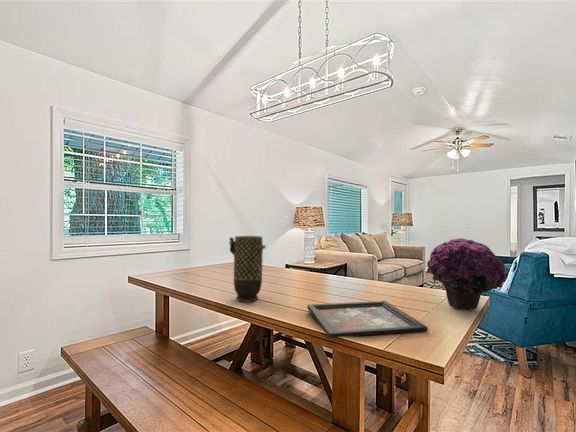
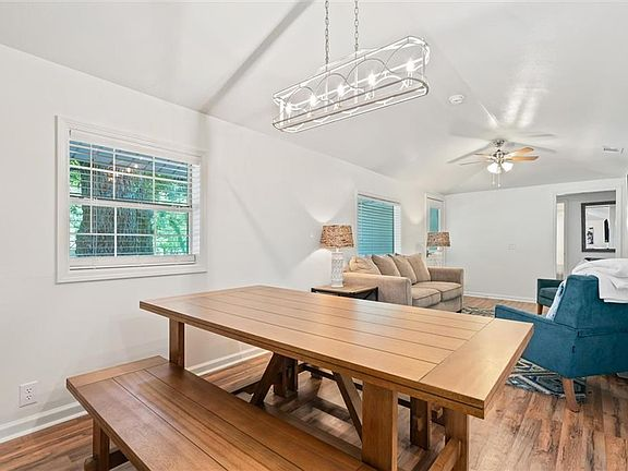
- flower [426,237,507,311]
- vase [228,235,267,303]
- decorative tray [307,300,429,338]
